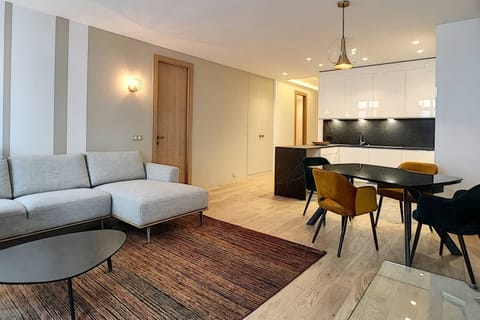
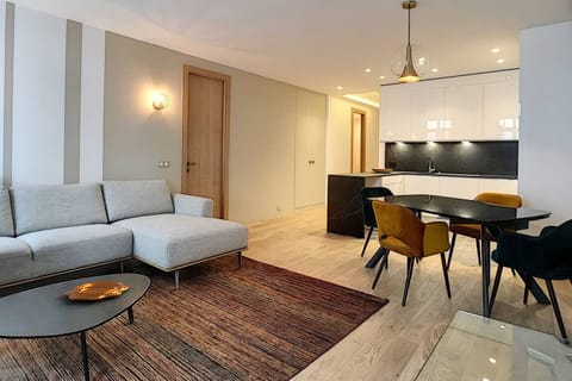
+ decorative bowl [63,280,131,301]
